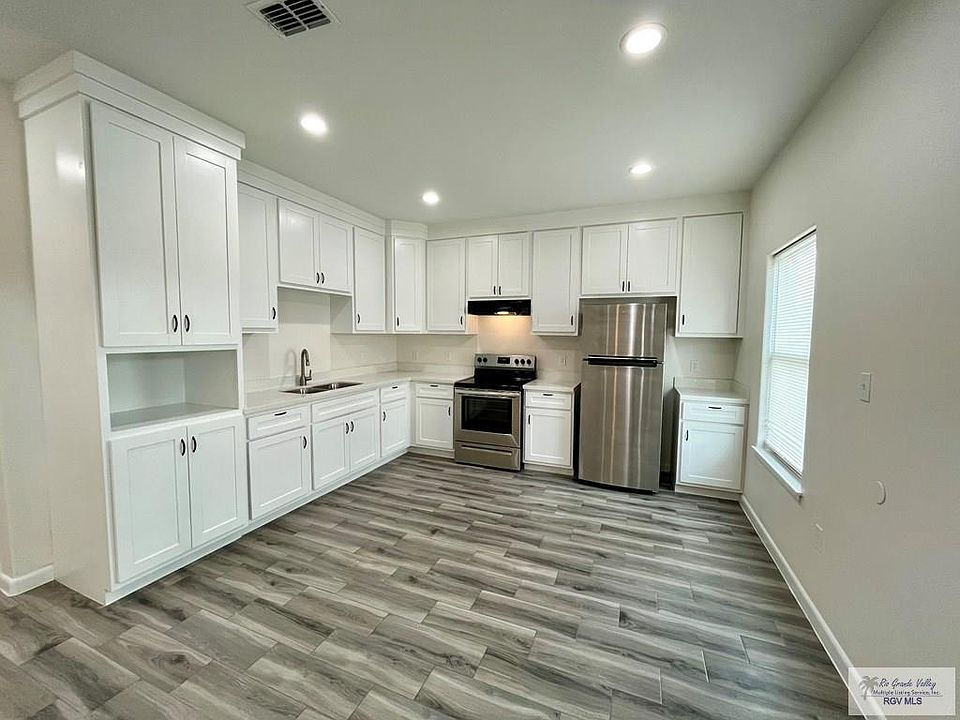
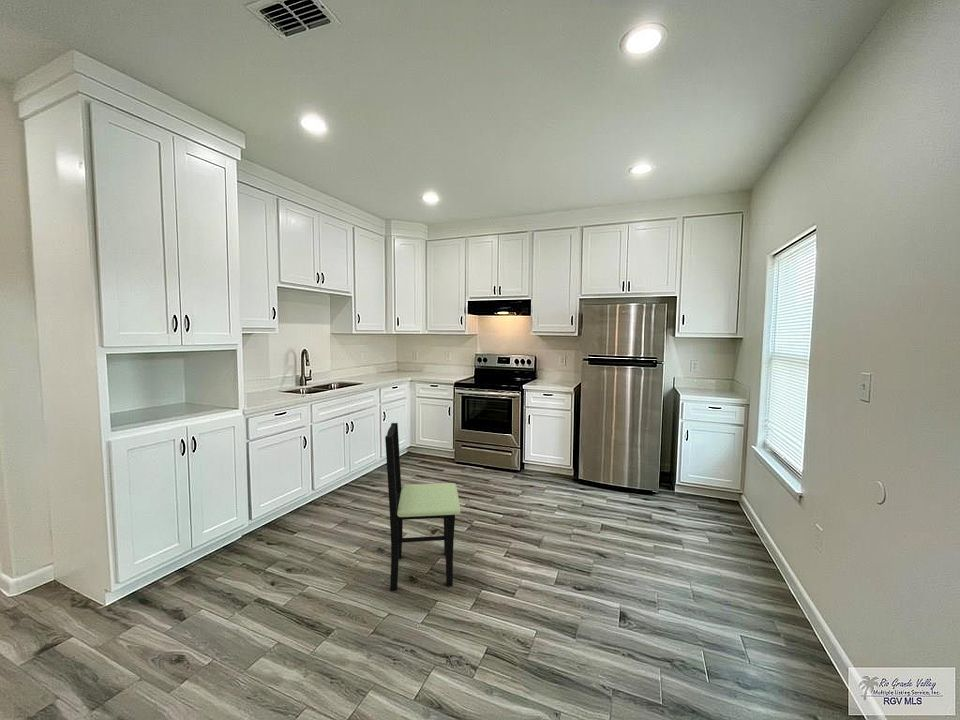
+ dining chair [384,422,461,591]
